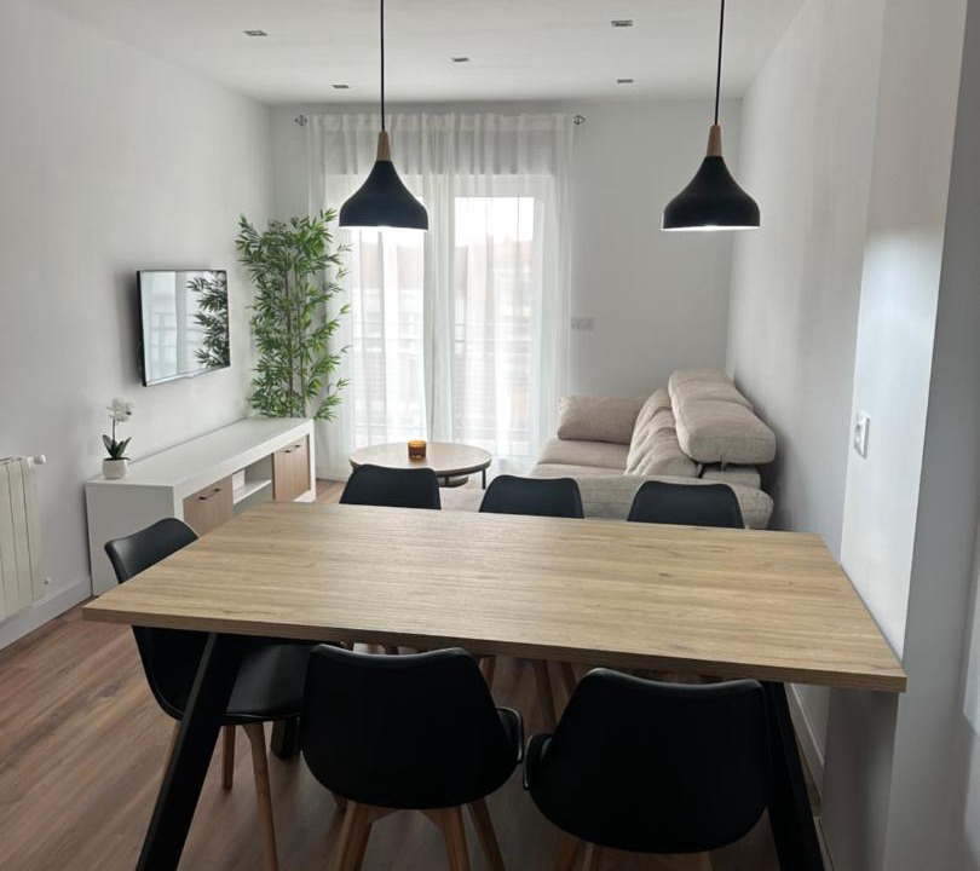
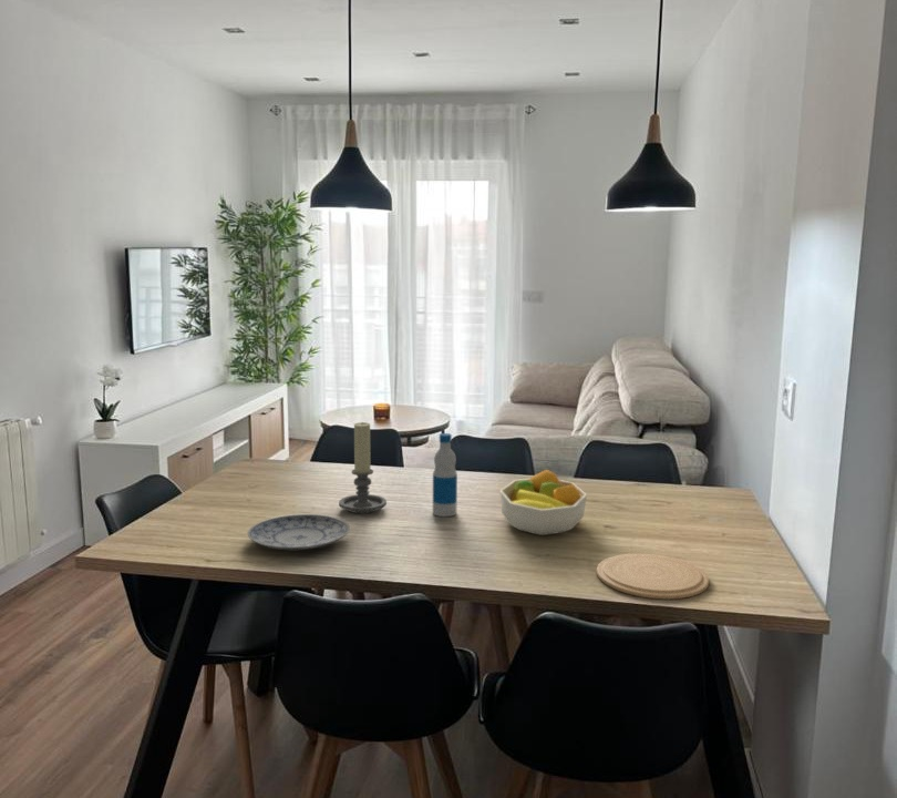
+ bottle [432,432,458,518]
+ plate [596,553,710,601]
+ candle holder [338,421,388,514]
+ fruit bowl [498,469,588,536]
+ plate [247,513,351,551]
